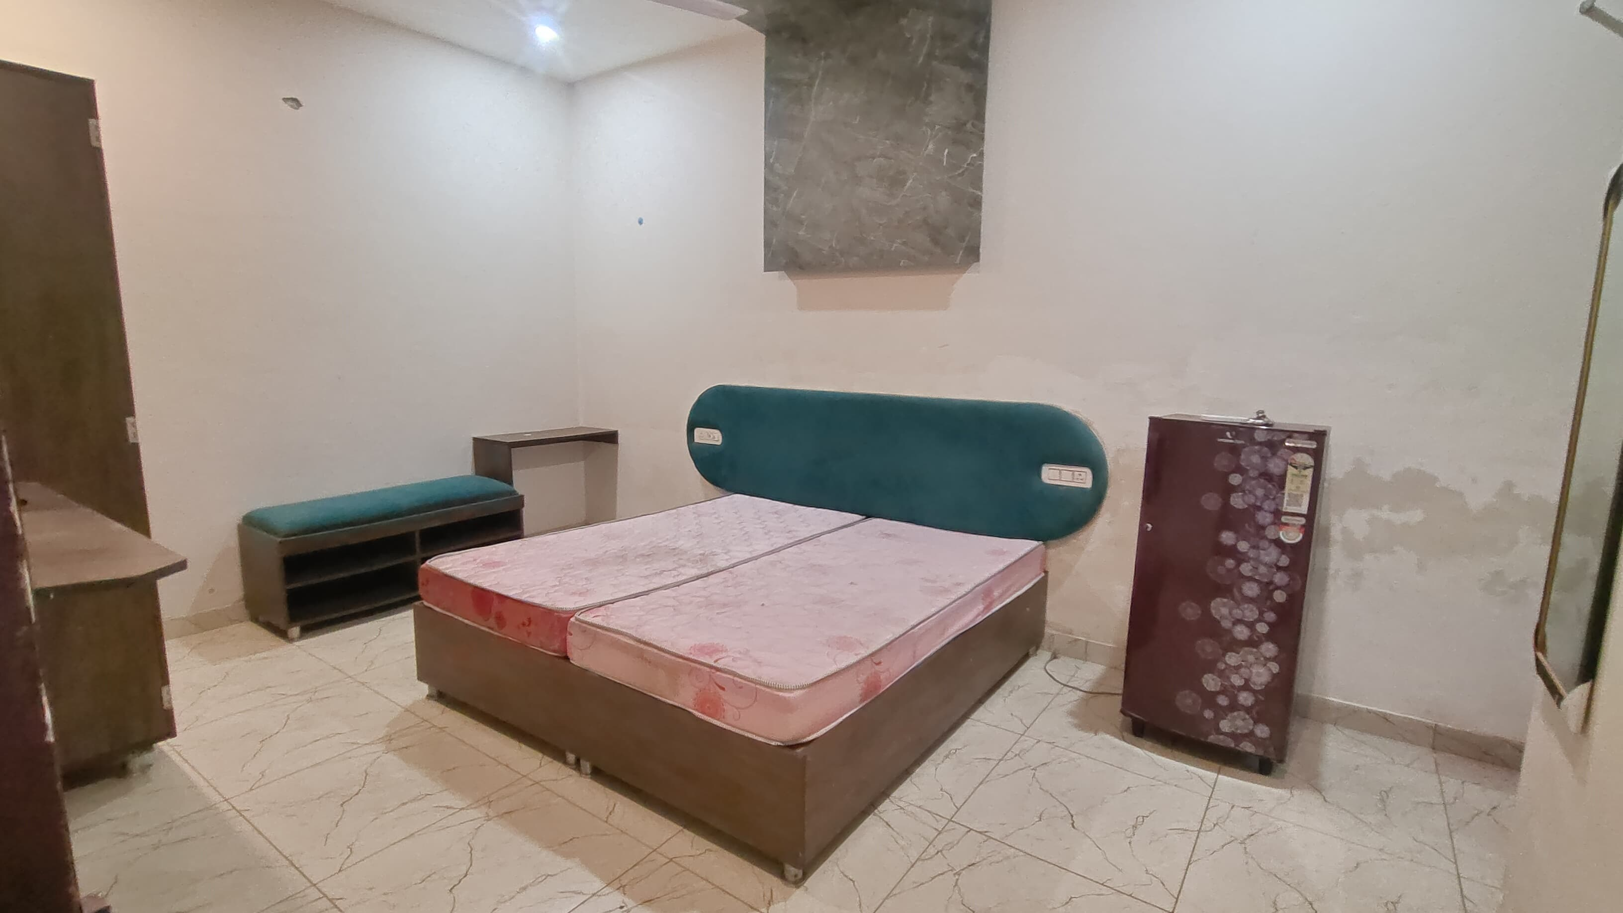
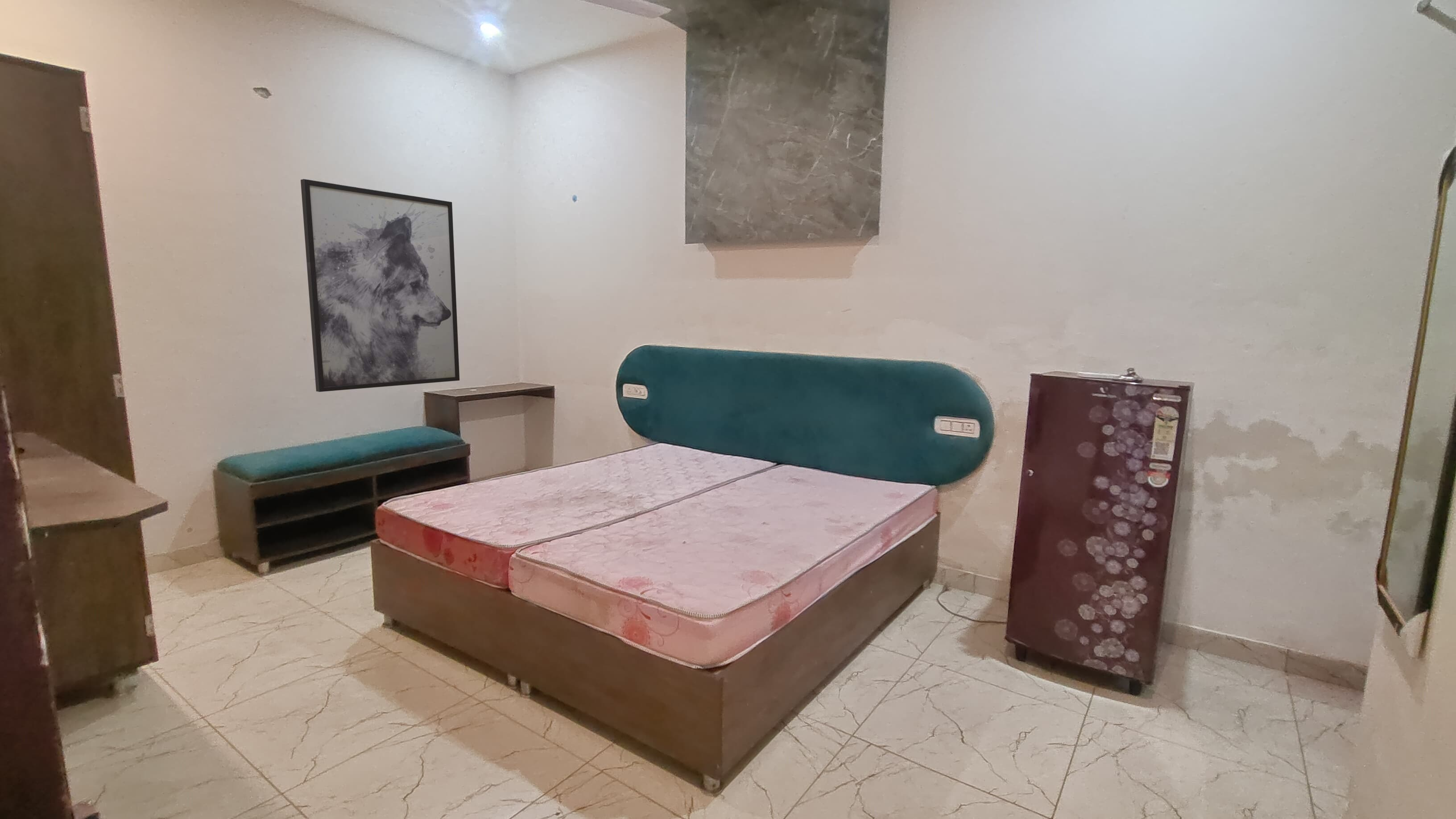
+ wall art [300,178,460,393]
